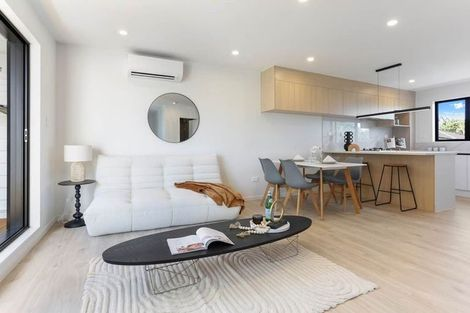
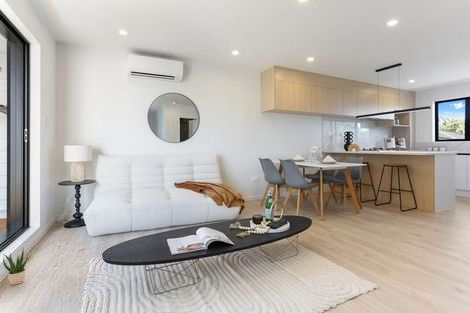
+ potted plant [2,248,33,286]
